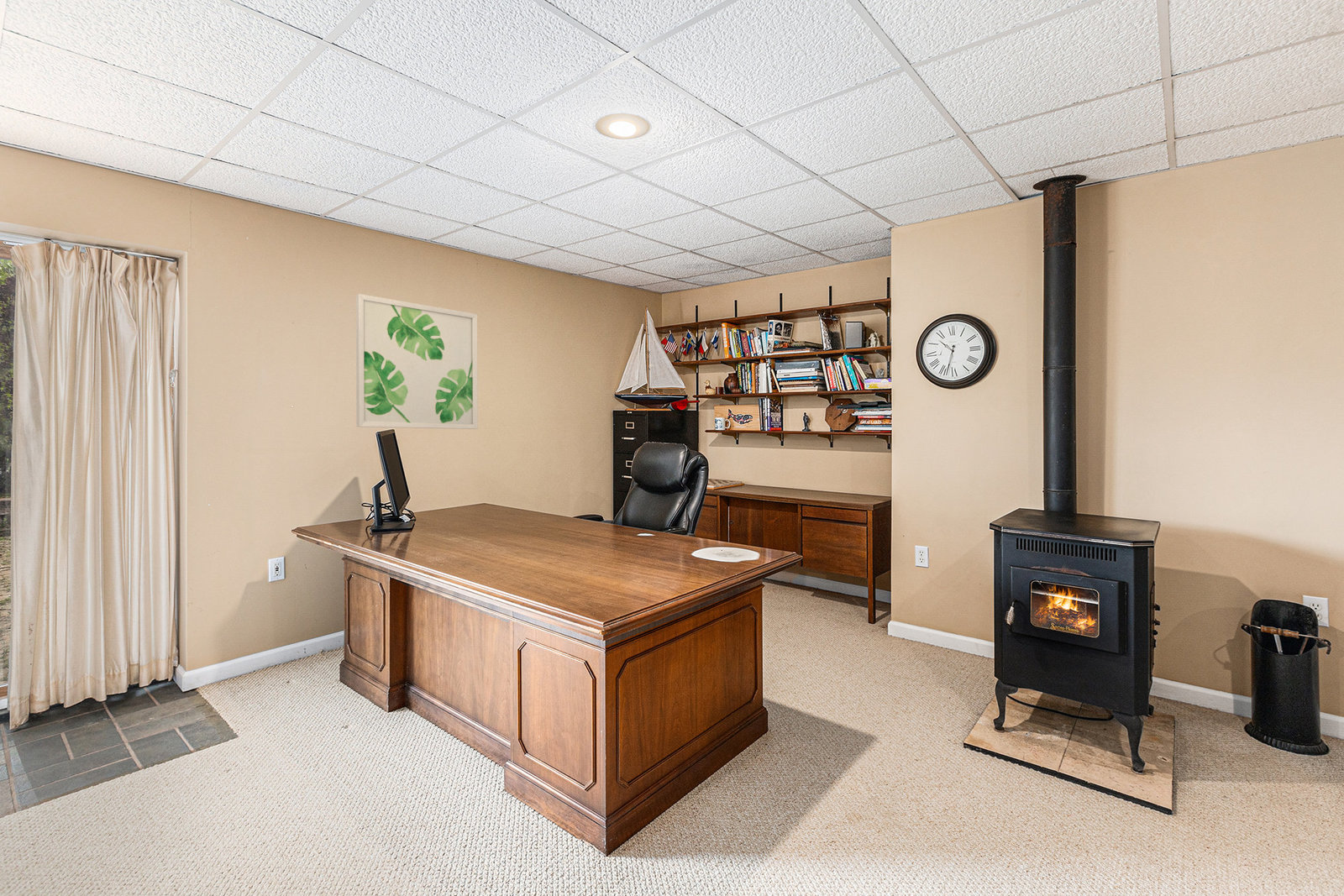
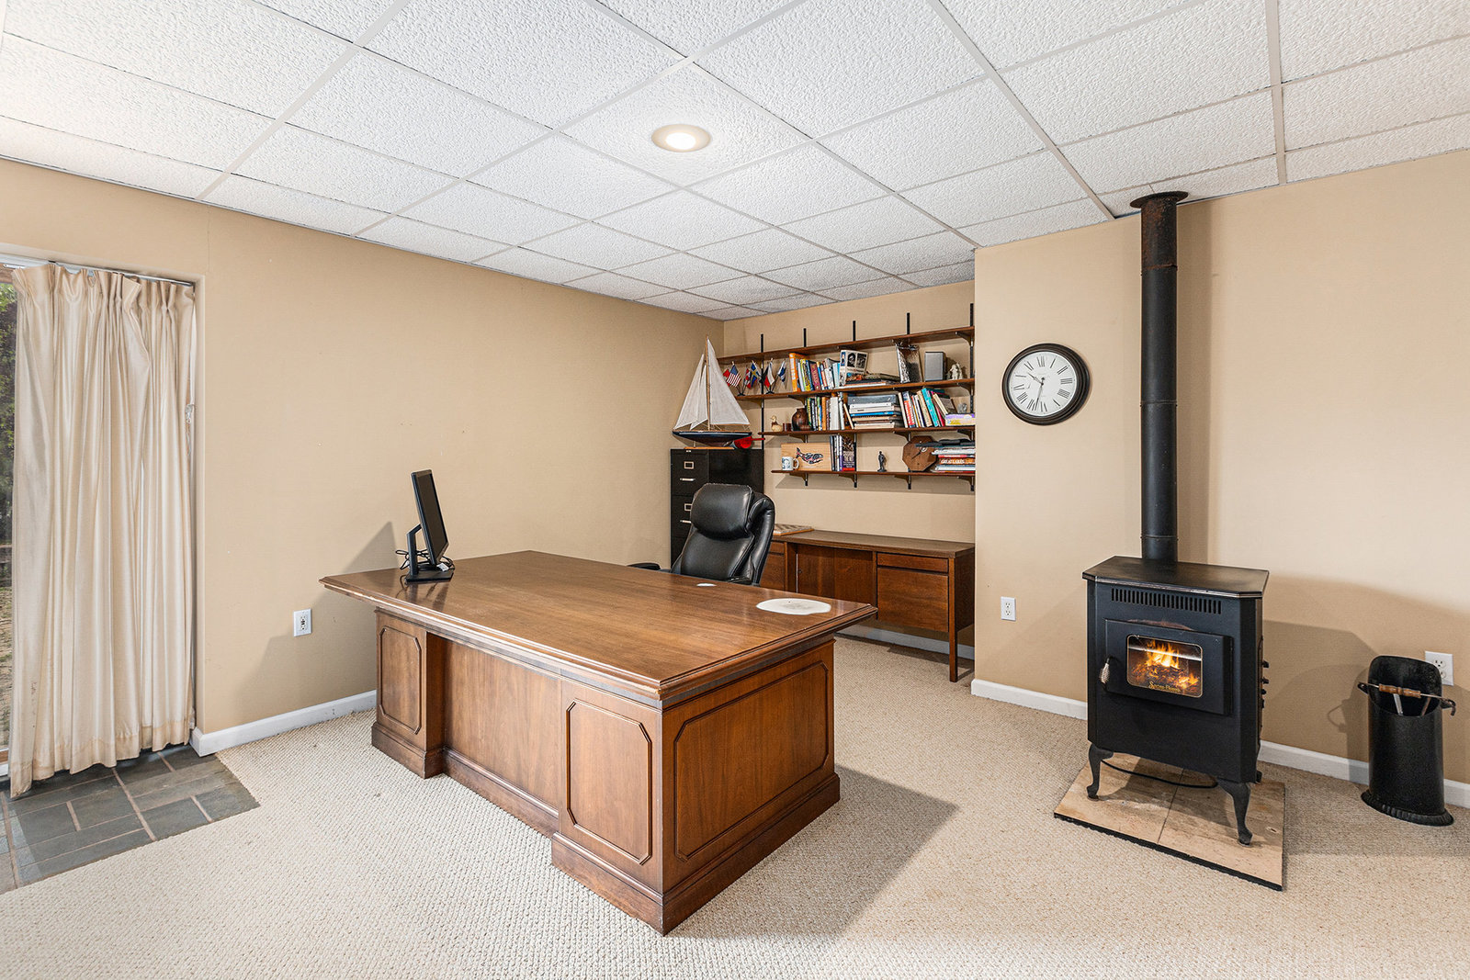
- wall art [355,293,479,430]
